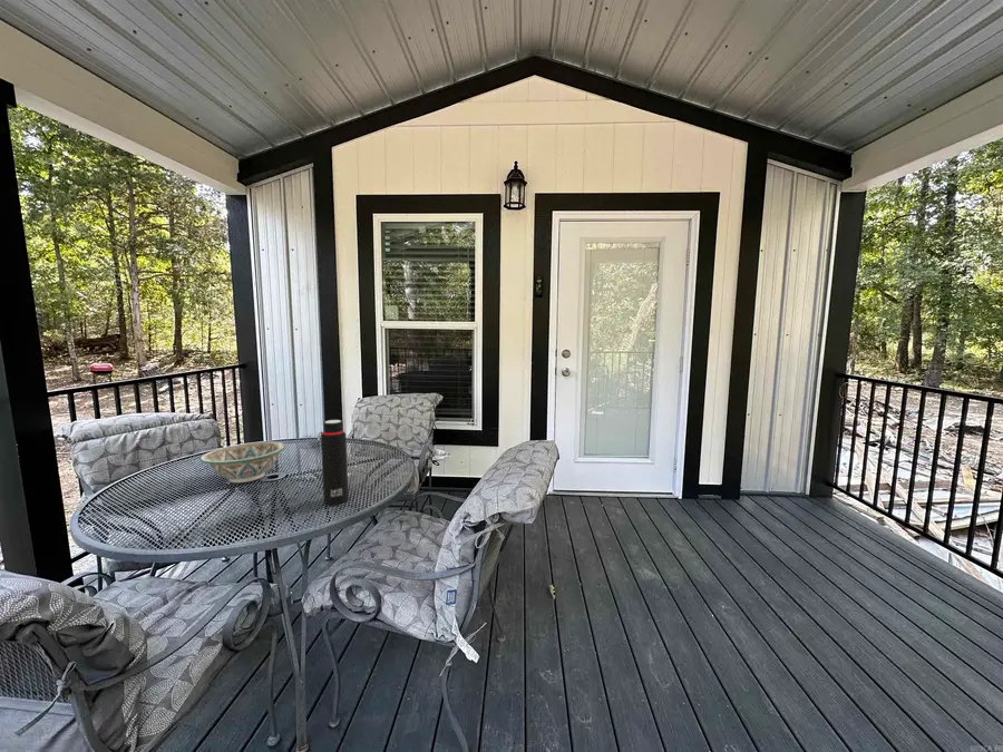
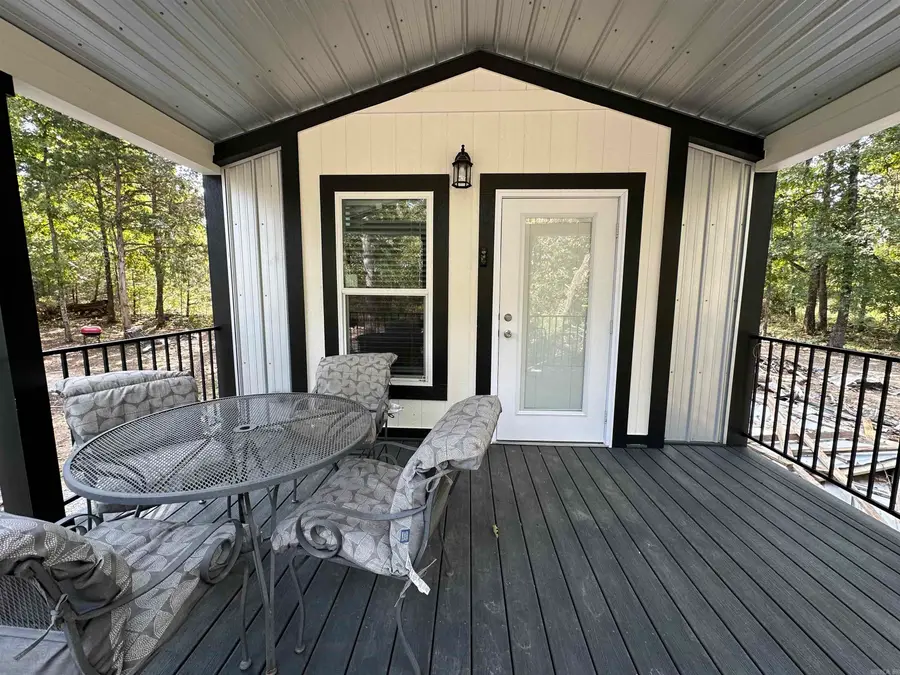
- decorative bowl [199,440,286,484]
- water bottle [315,419,349,506]
